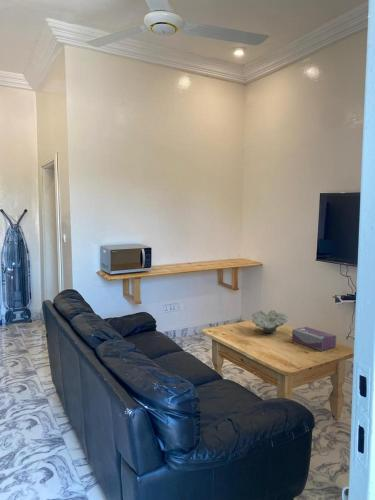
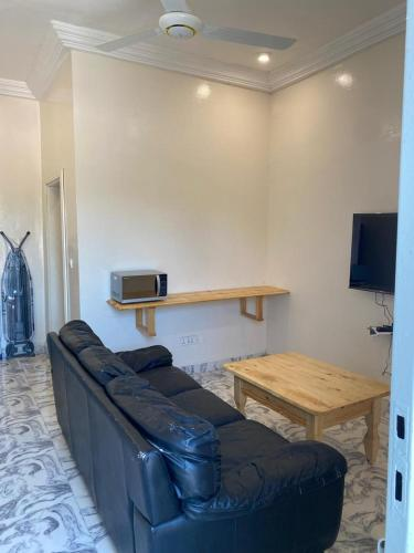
- decorative bowl [251,309,289,334]
- tissue box [291,326,337,352]
